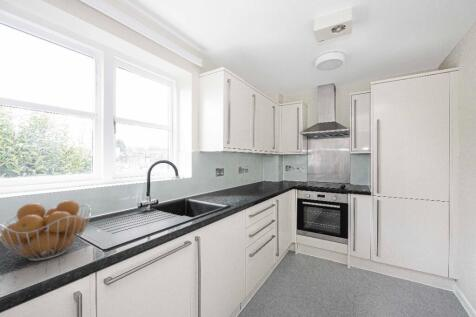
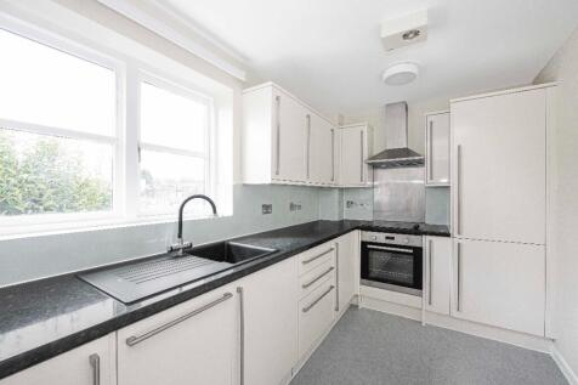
- fruit basket [0,199,92,262]
